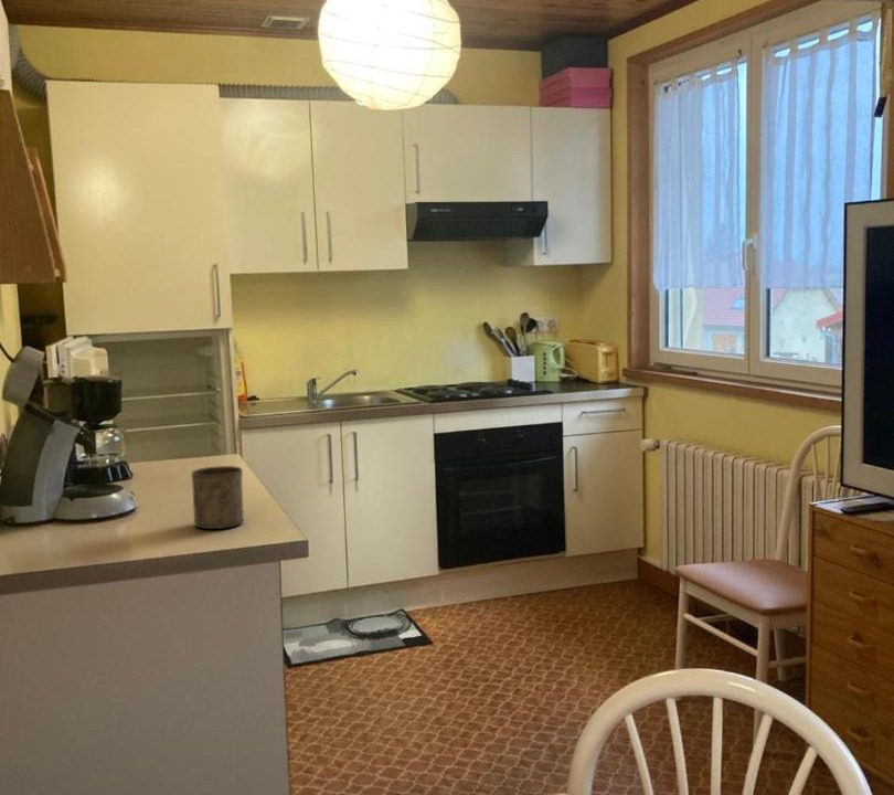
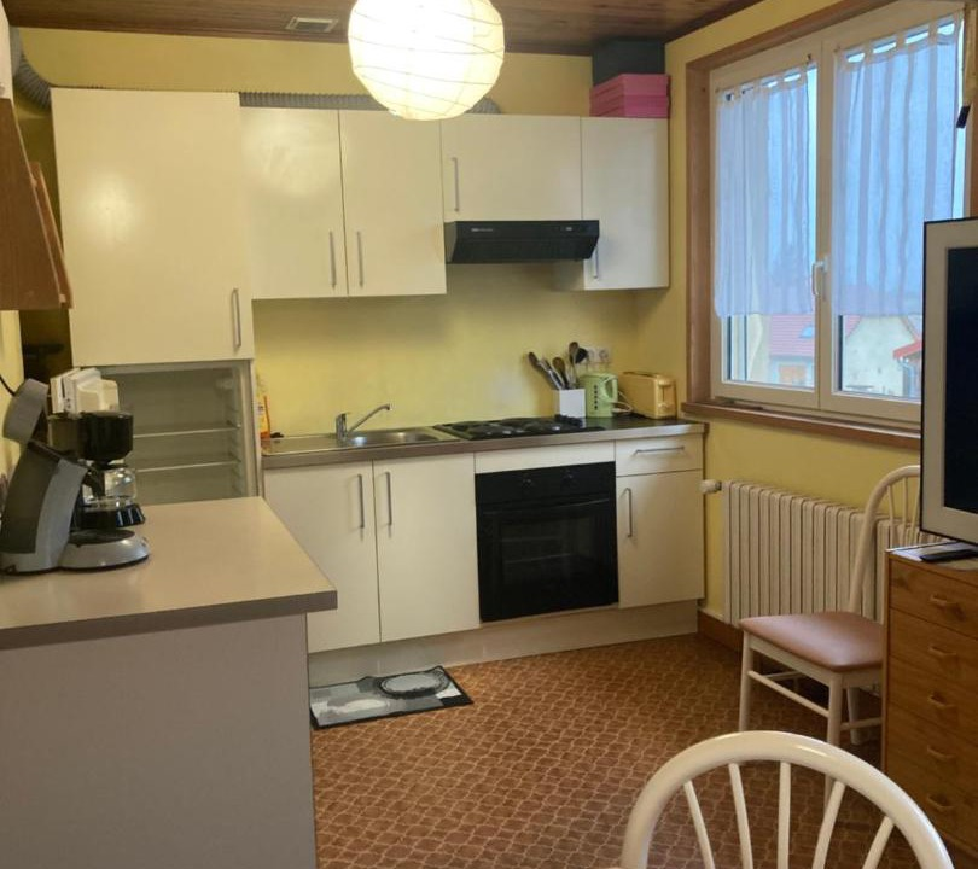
- cup [191,465,244,530]
